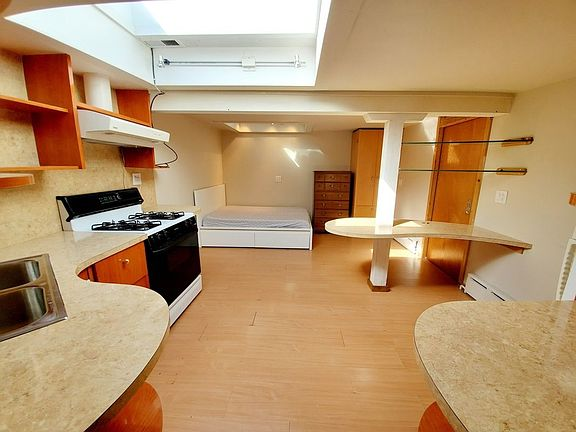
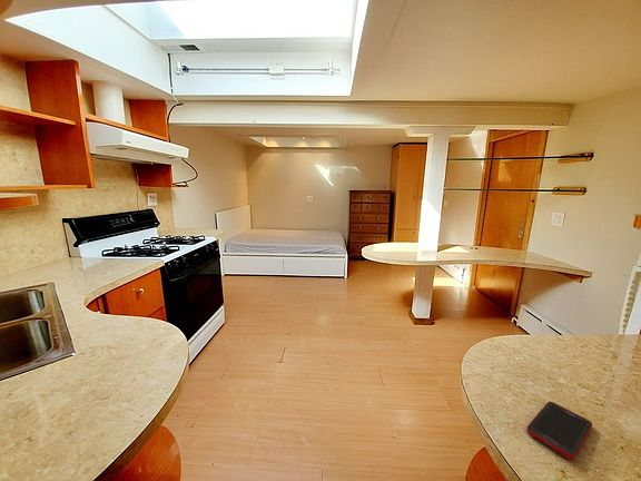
+ cell phone [525,401,593,461]
